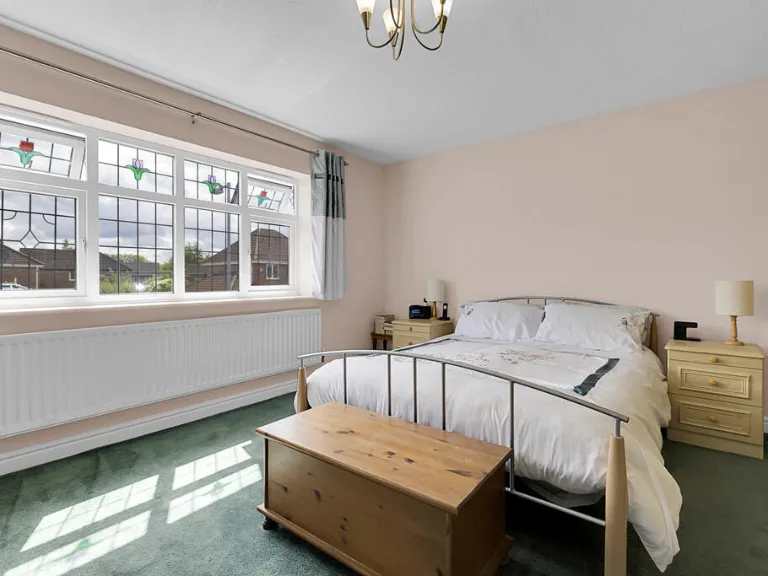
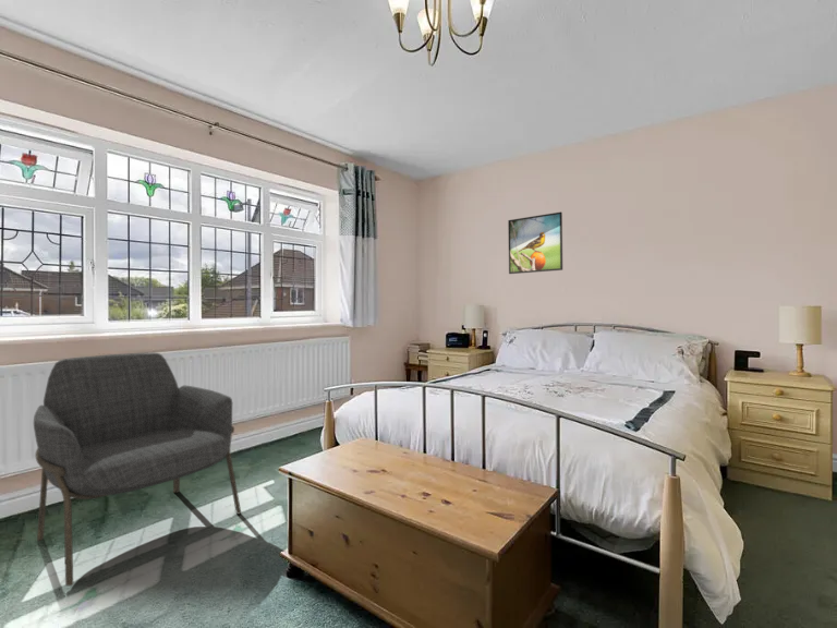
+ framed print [507,212,563,275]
+ armchair [33,352,242,588]
